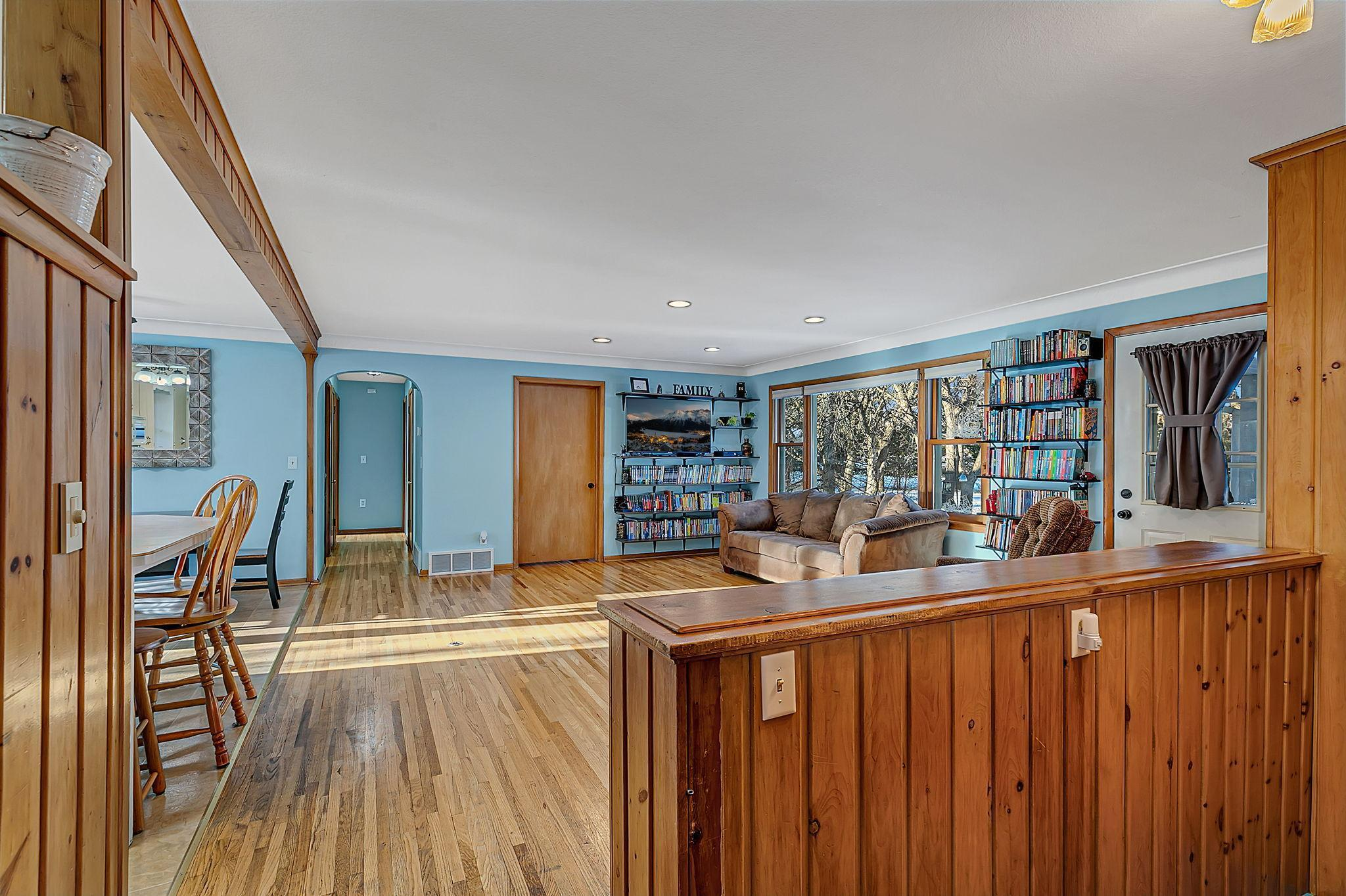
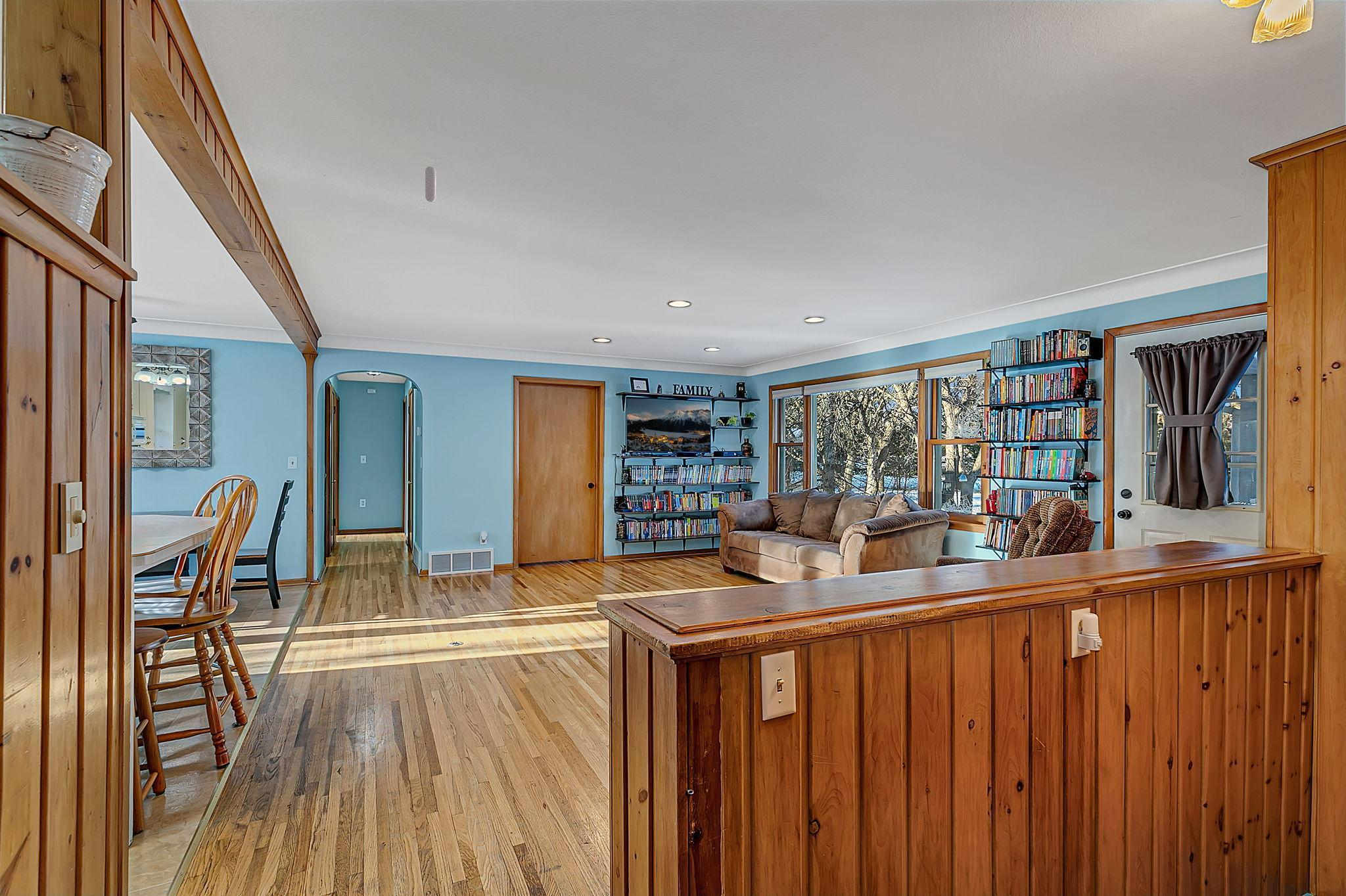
+ wheel [425,166,437,203]
